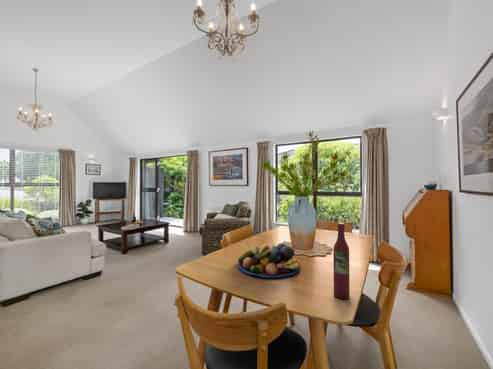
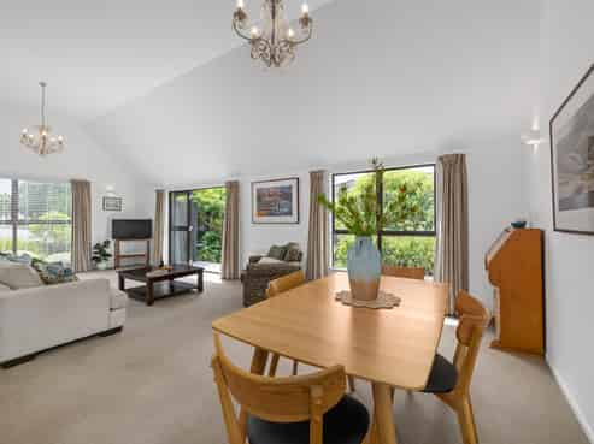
- fruit bowl [237,243,301,279]
- wine bottle [332,222,351,300]
